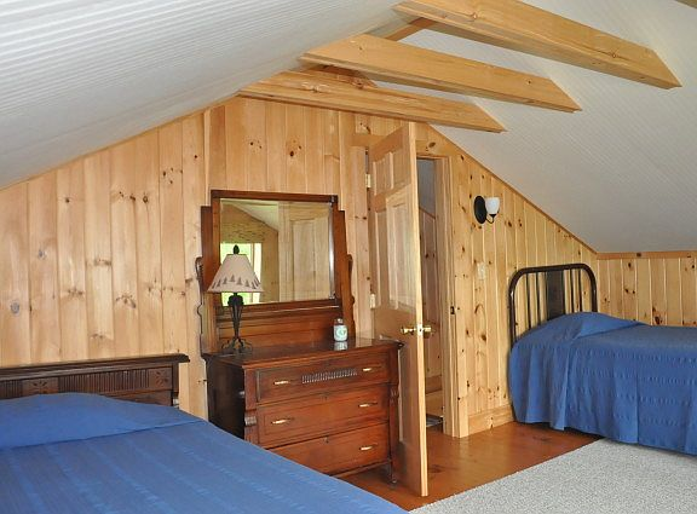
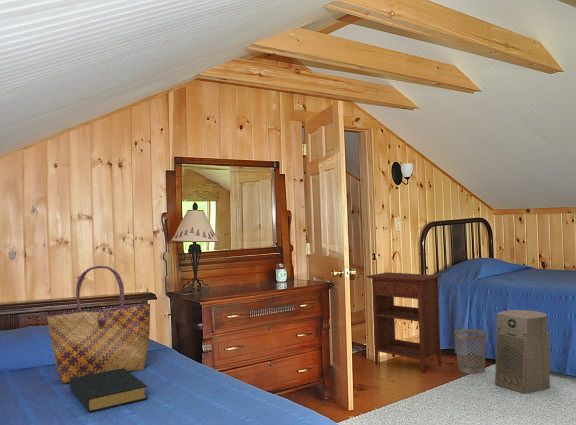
+ wastebasket [453,328,487,375]
+ nightstand [365,271,442,374]
+ hardback book [69,368,149,413]
+ fan [494,309,552,395]
+ tote bag [46,264,151,384]
